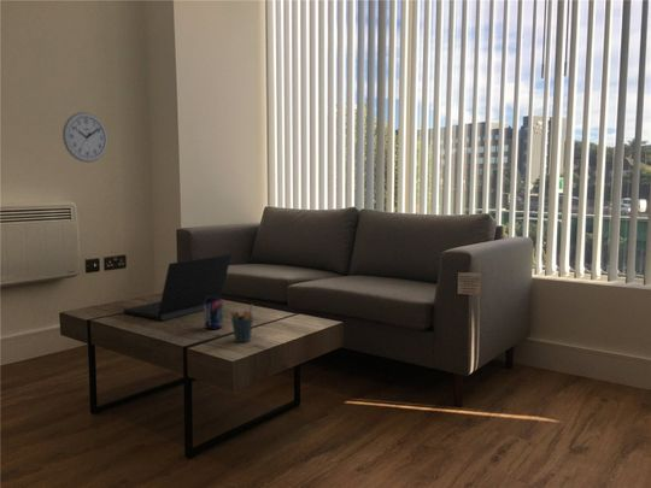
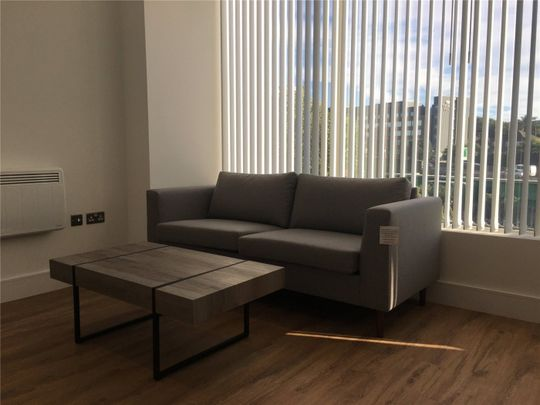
- beverage can [204,296,224,330]
- pen holder [230,304,254,343]
- wall clock [61,111,108,164]
- laptop computer [122,253,233,322]
